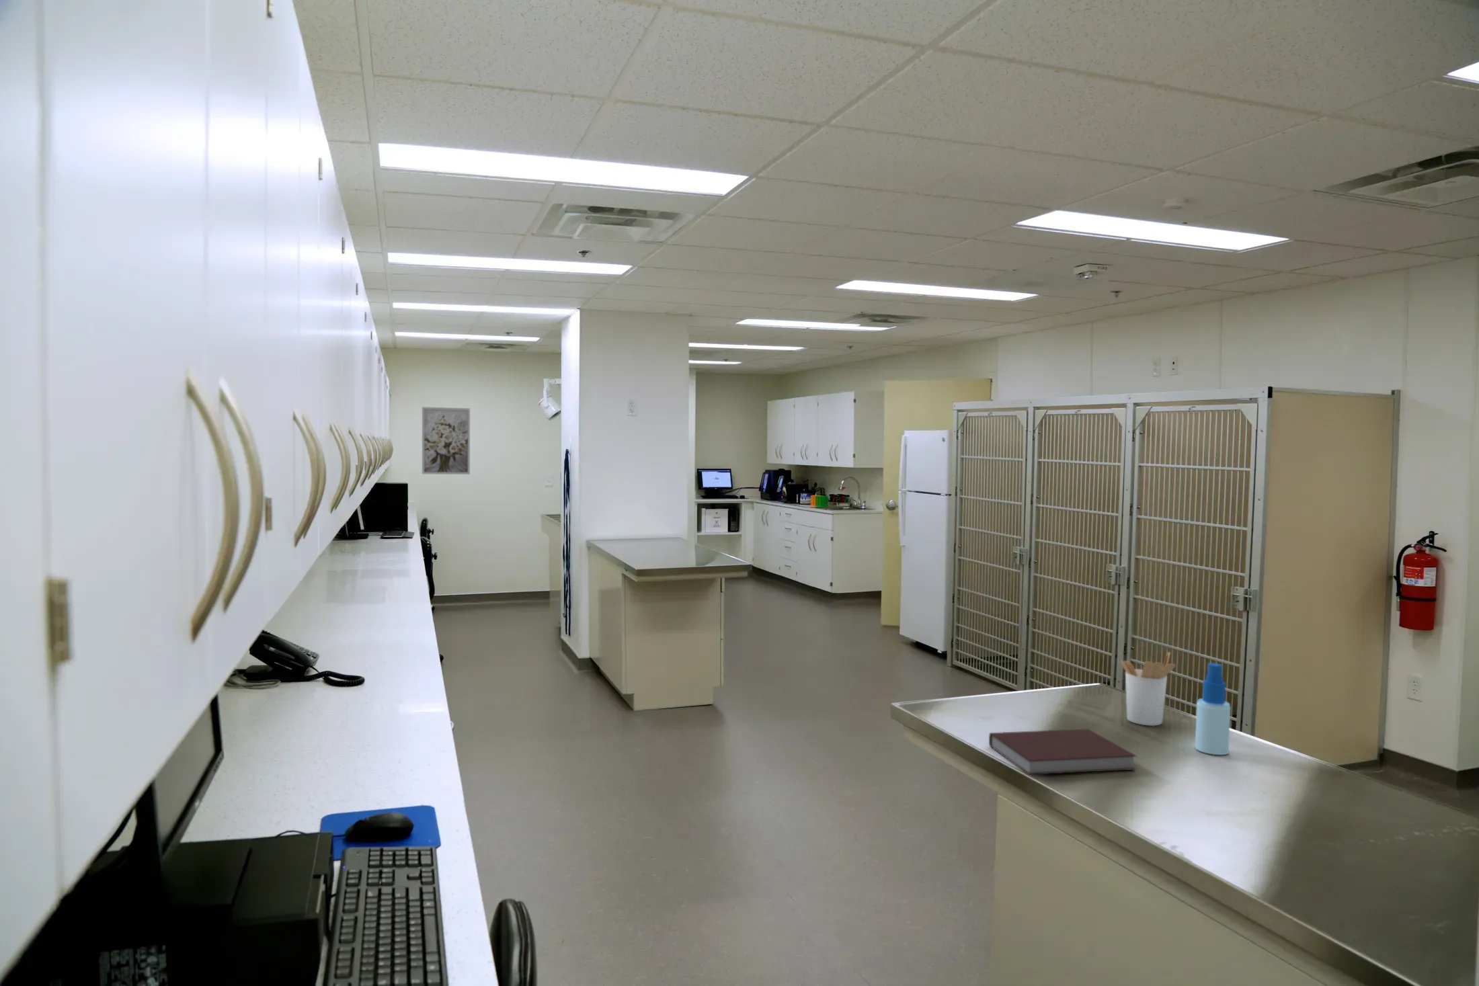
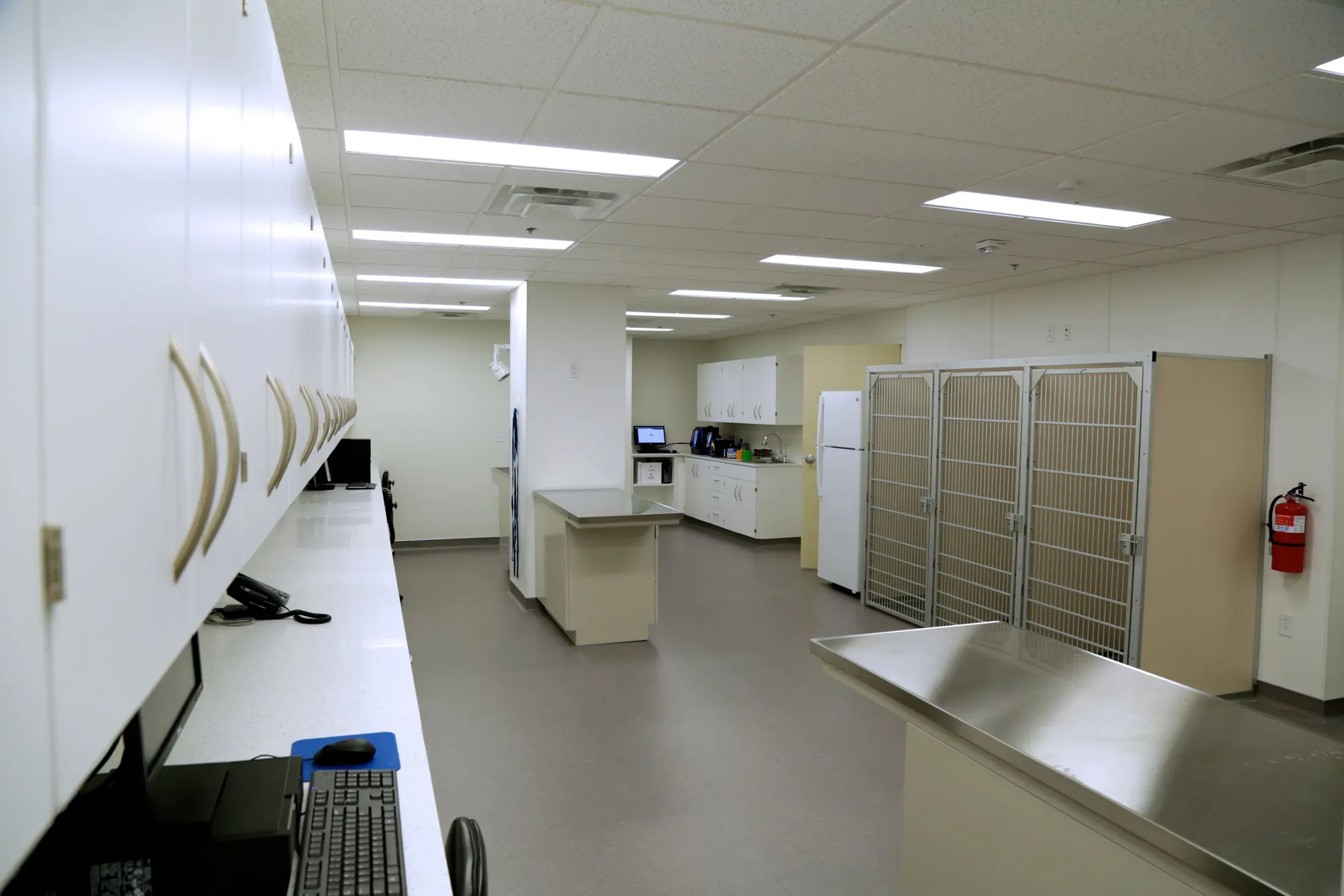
- wall art [421,406,471,475]
- utensil holder [1119,651,1176,726]
- notebook [988,727,1138,776]
- spray bottle [1195,662,1231,756]
